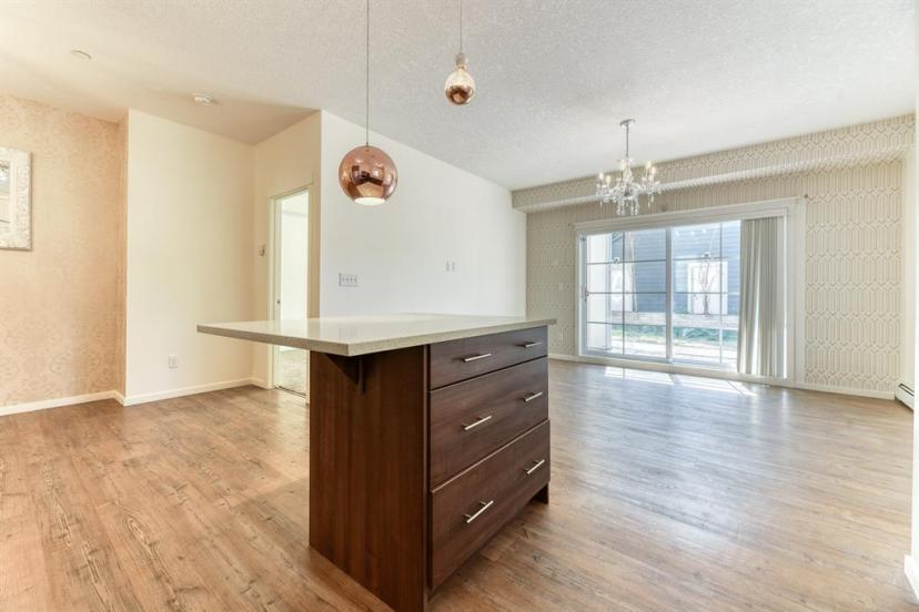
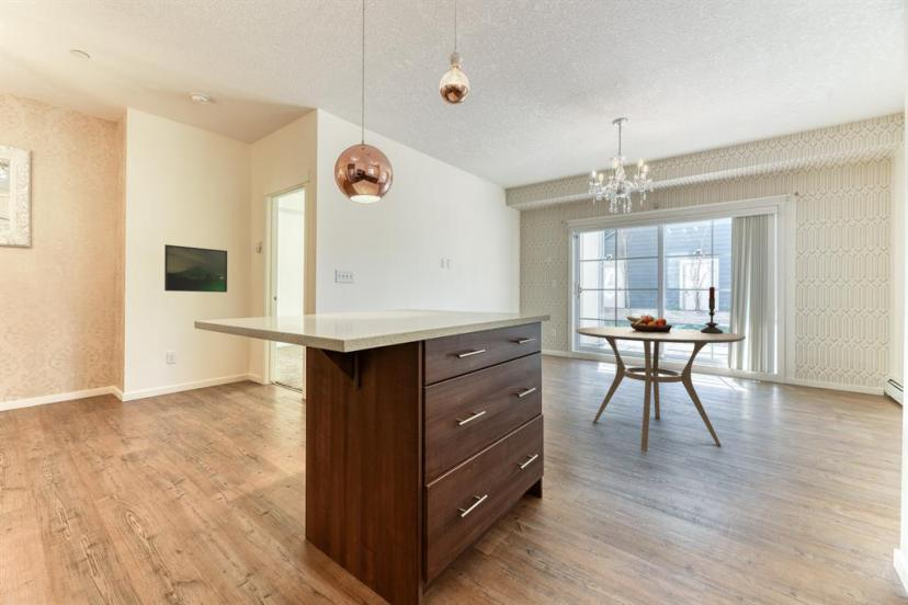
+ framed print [163,243,228,294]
+ dining table [575,326,747,453]
+ candle [701,286,724,333]
+ fruit bowl [626,313,673,332]
